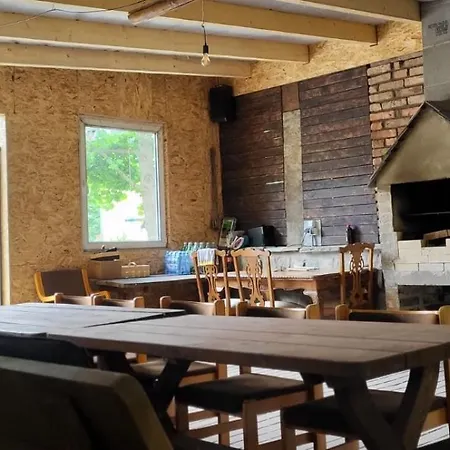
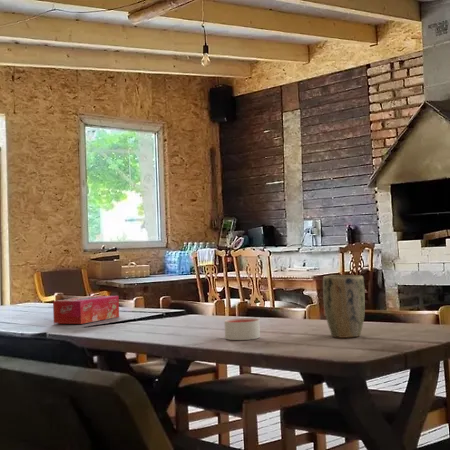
+ plant pot [322,274,366,339]
+ candle [223,317,261,341]
+ tissue box [52,295,120,325]
